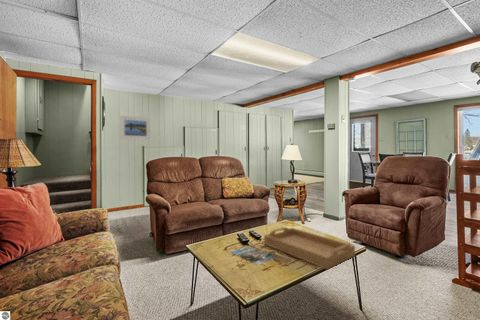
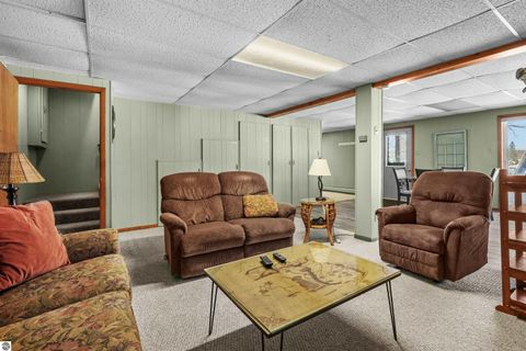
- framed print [119,115,151,141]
- magazine [229,245,279,266]
- serving tray [263,226,356,271]
